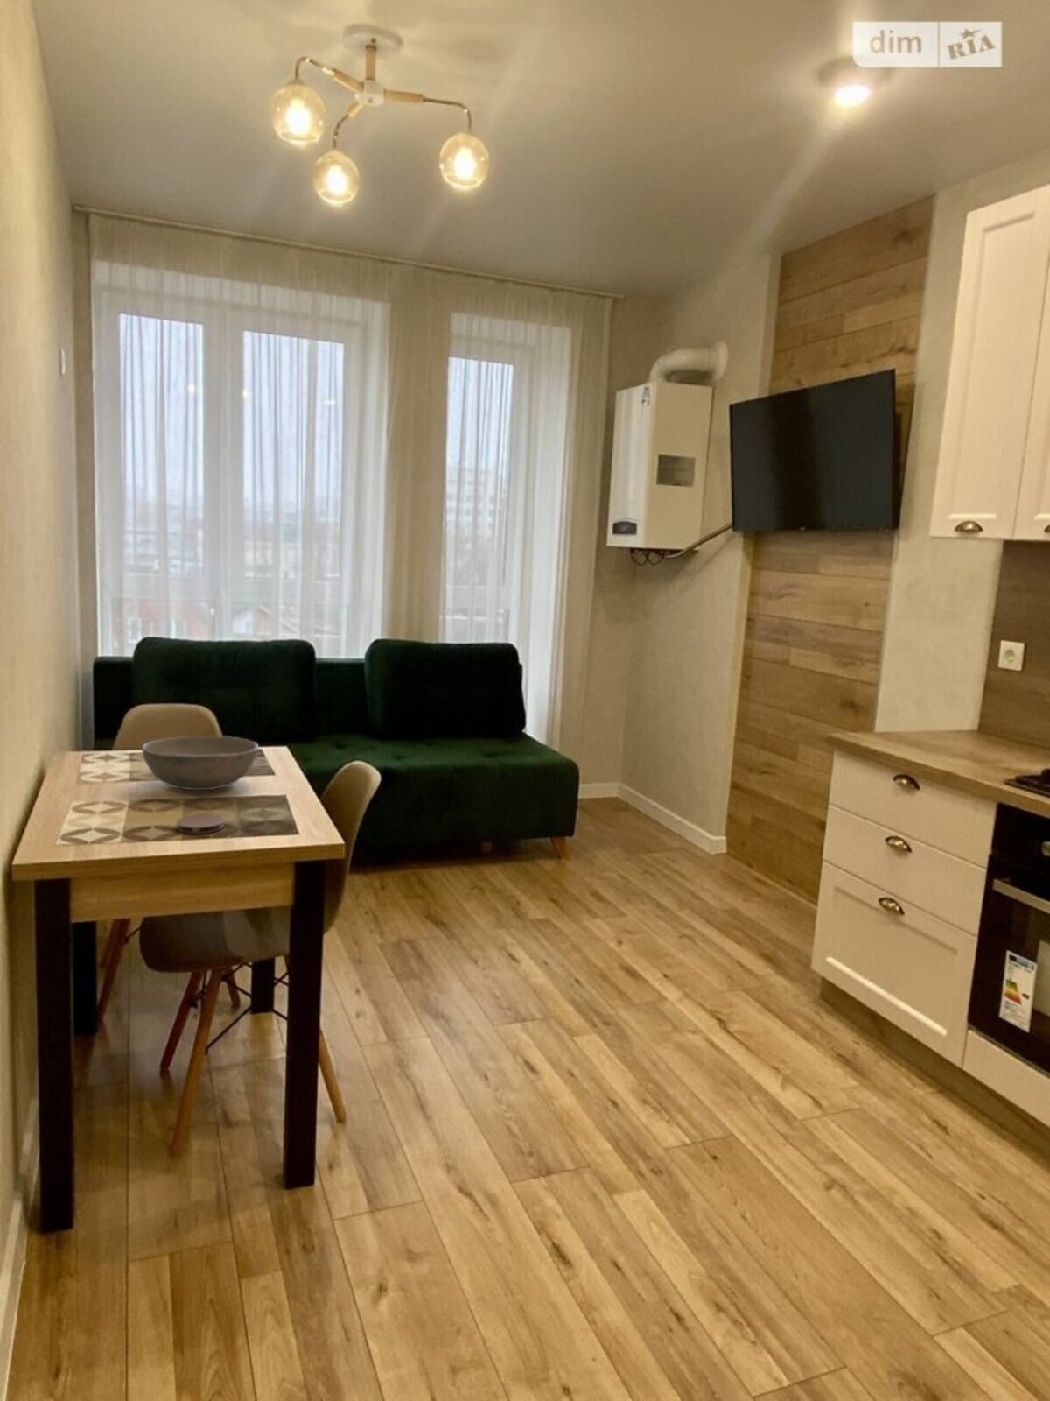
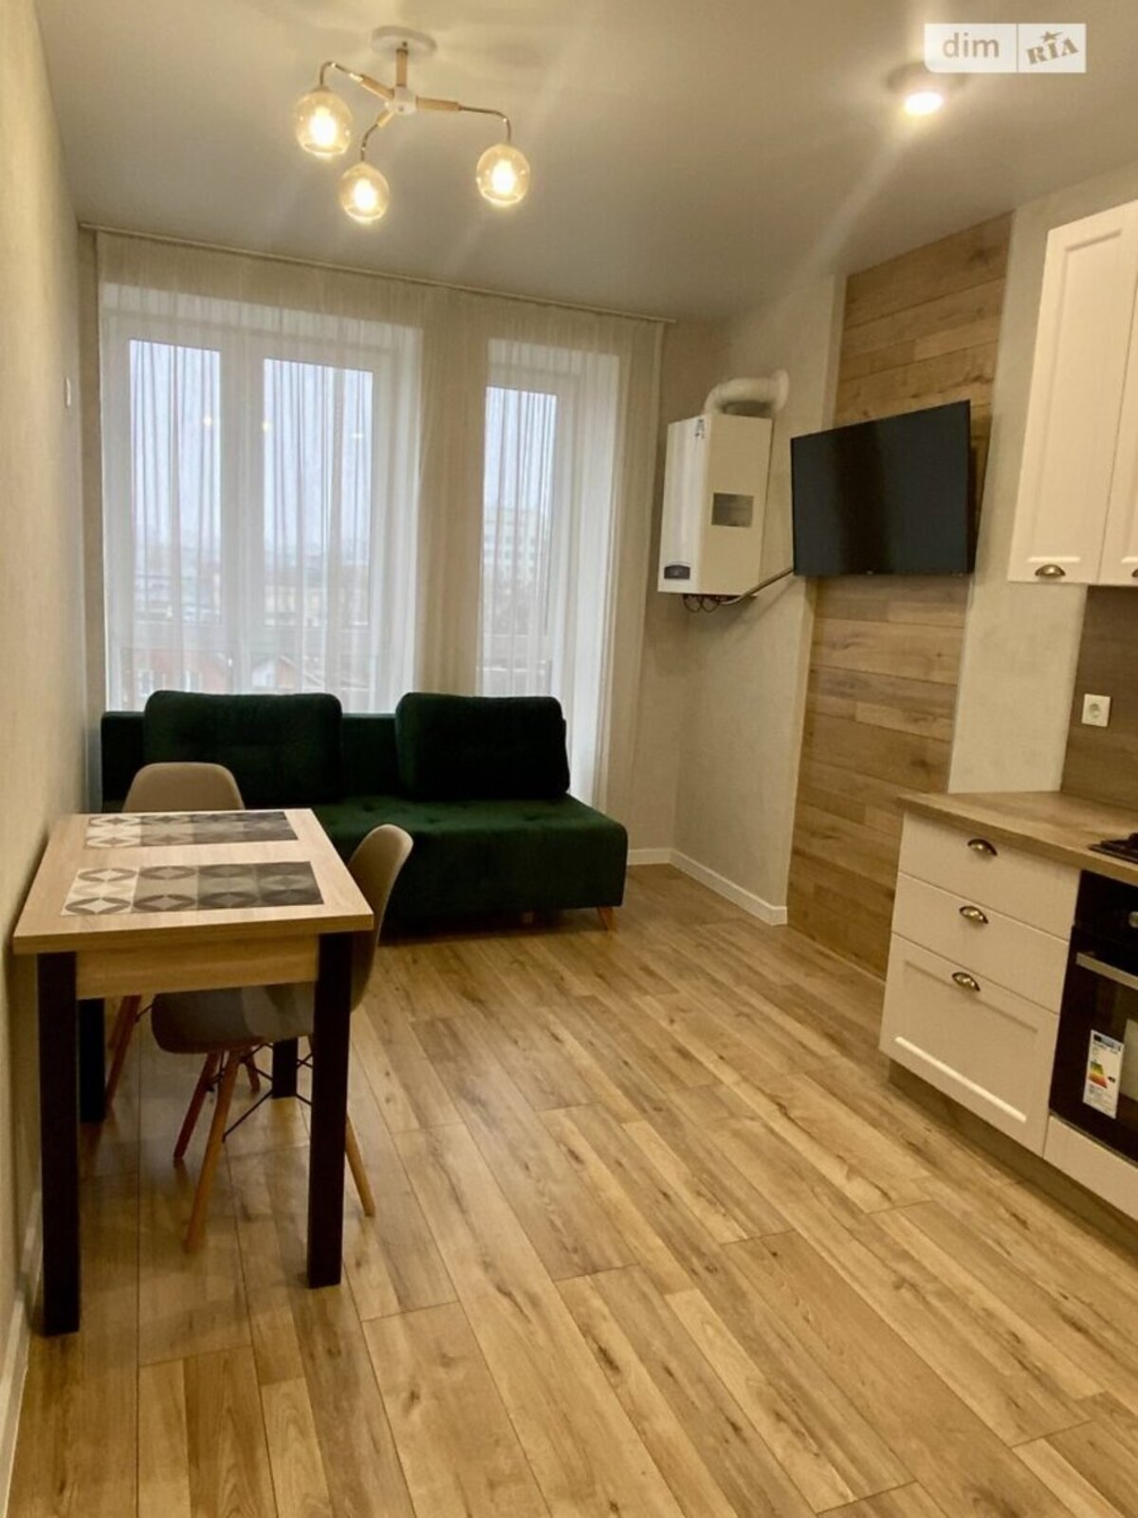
- bowl [141,736,259,791]
- coaster [175,813,225,834]
